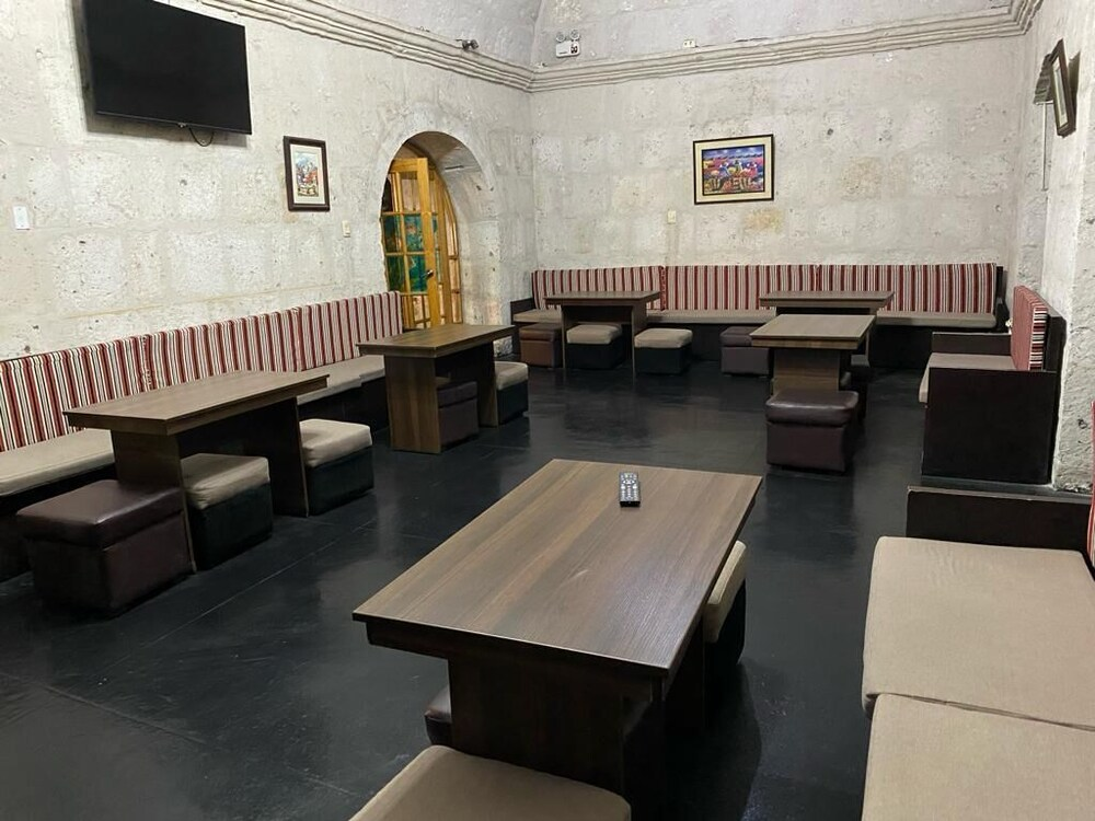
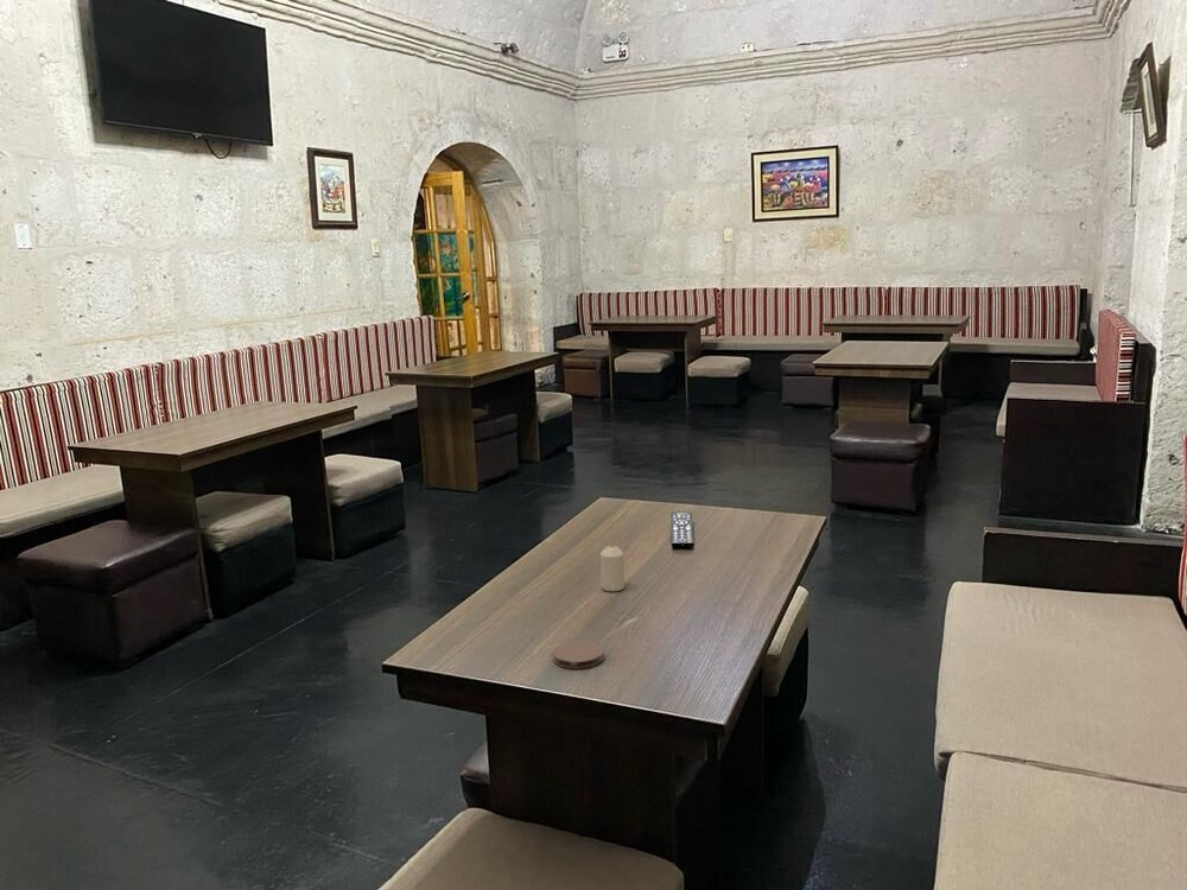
+ candle [599,545,626,592]
+ coaster [552,640,605,669]
